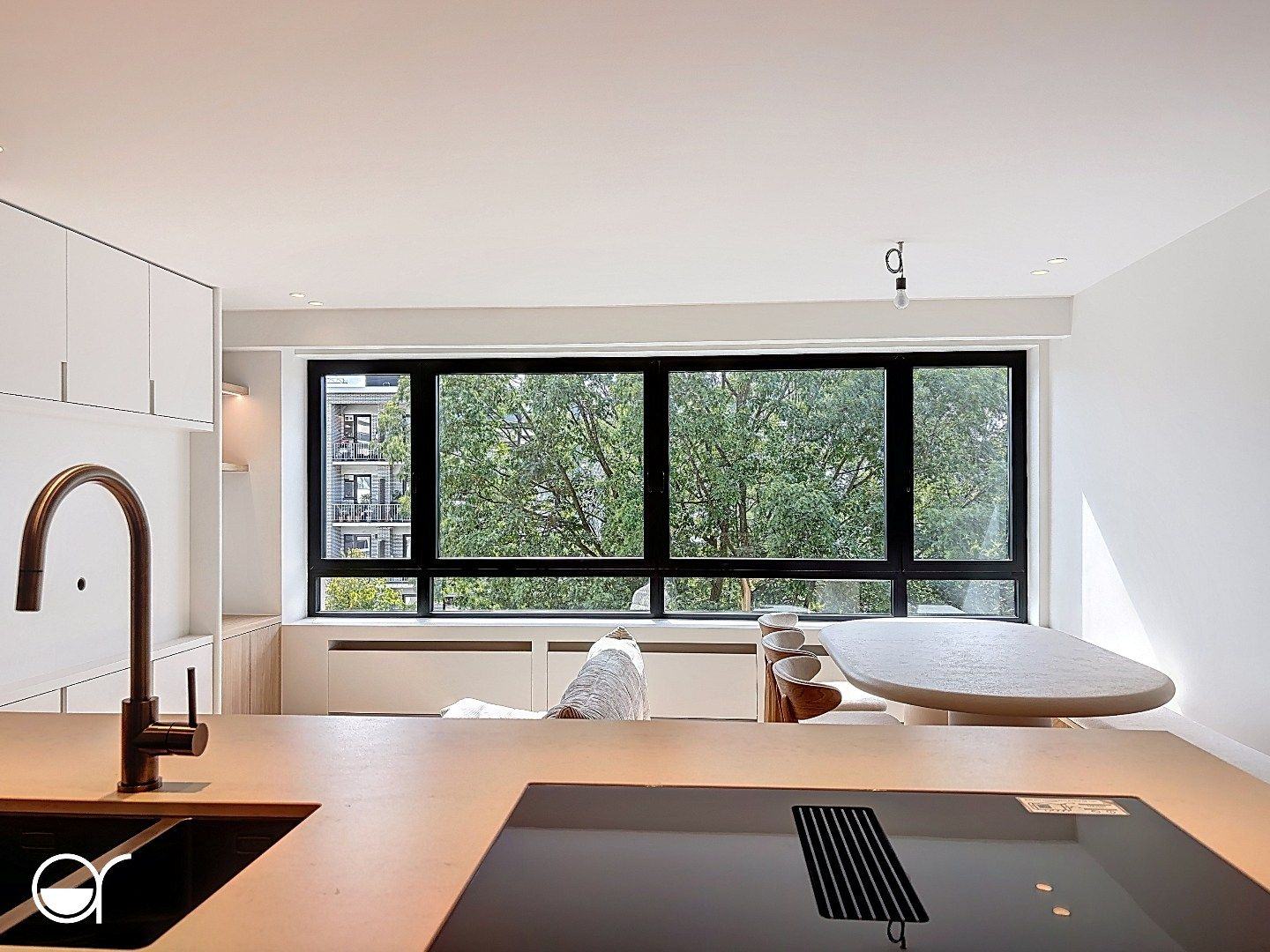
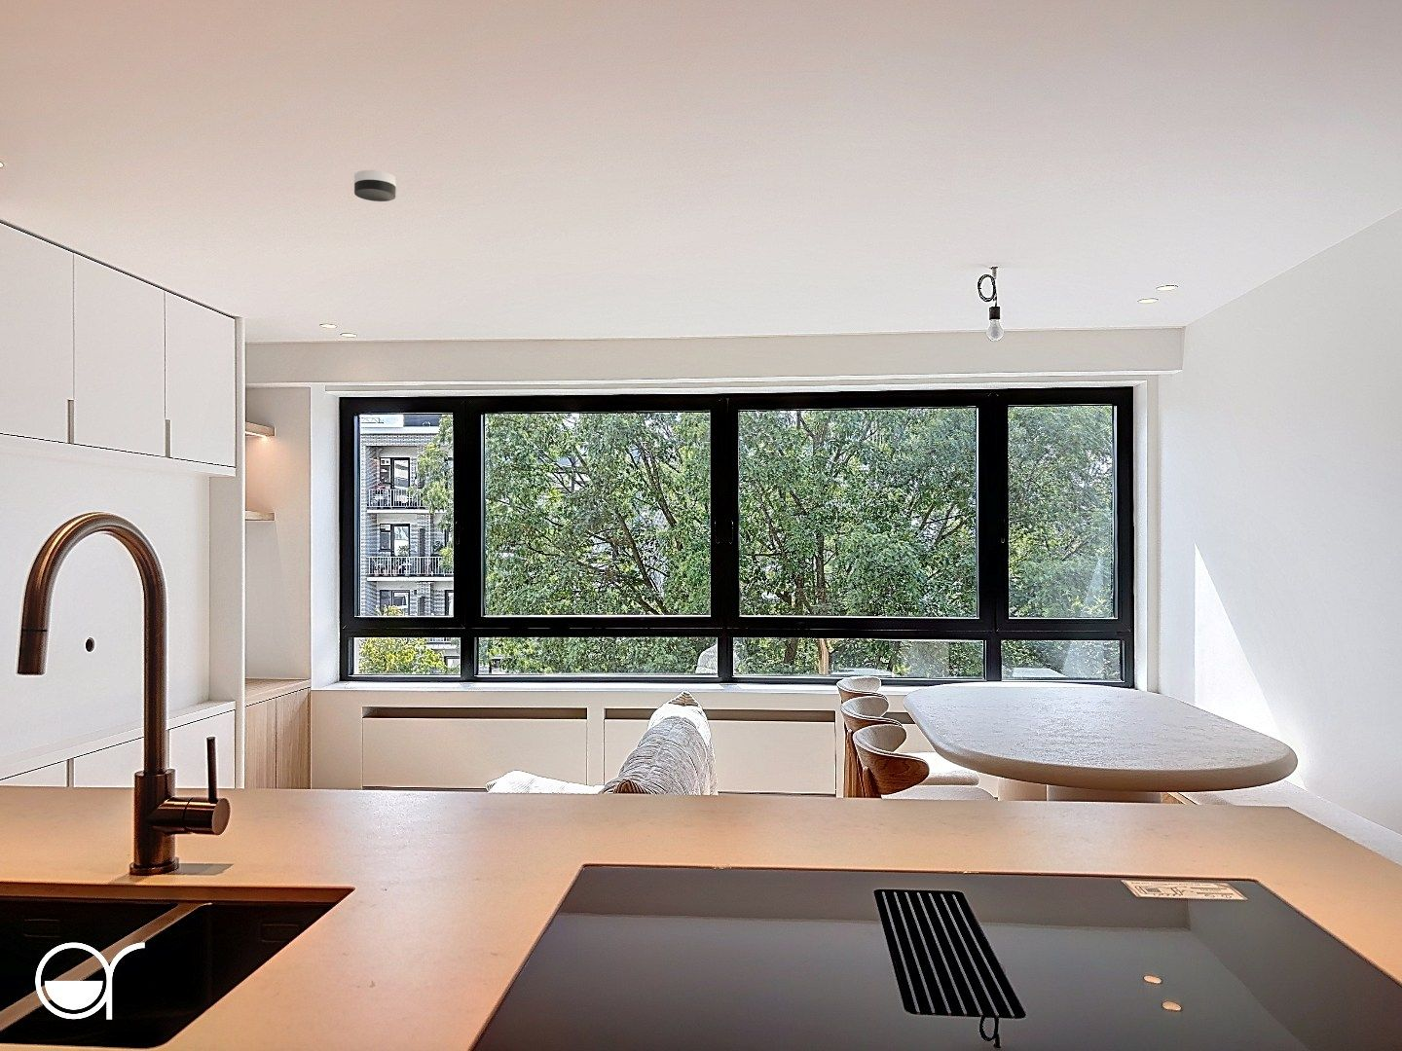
+ smoke detector [353,169,397,202]
